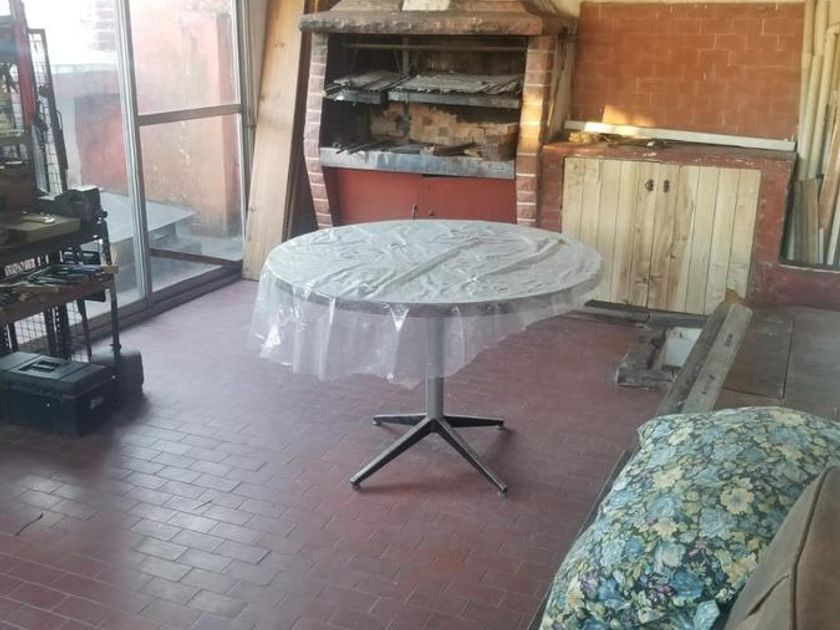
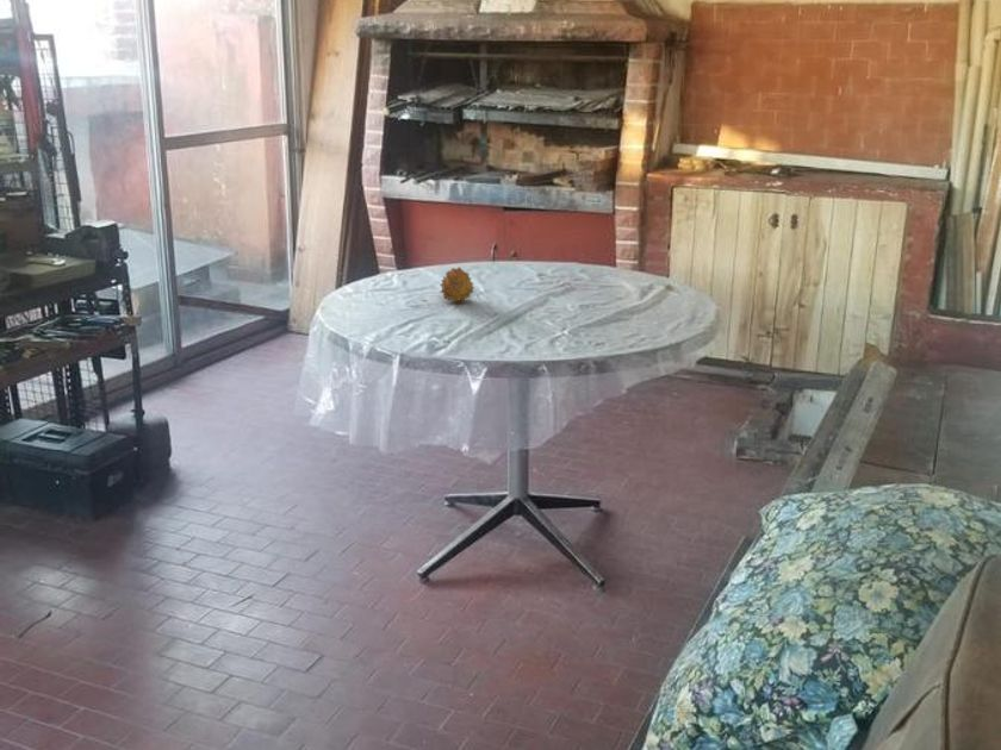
+ fruit [439,265,475,304]
